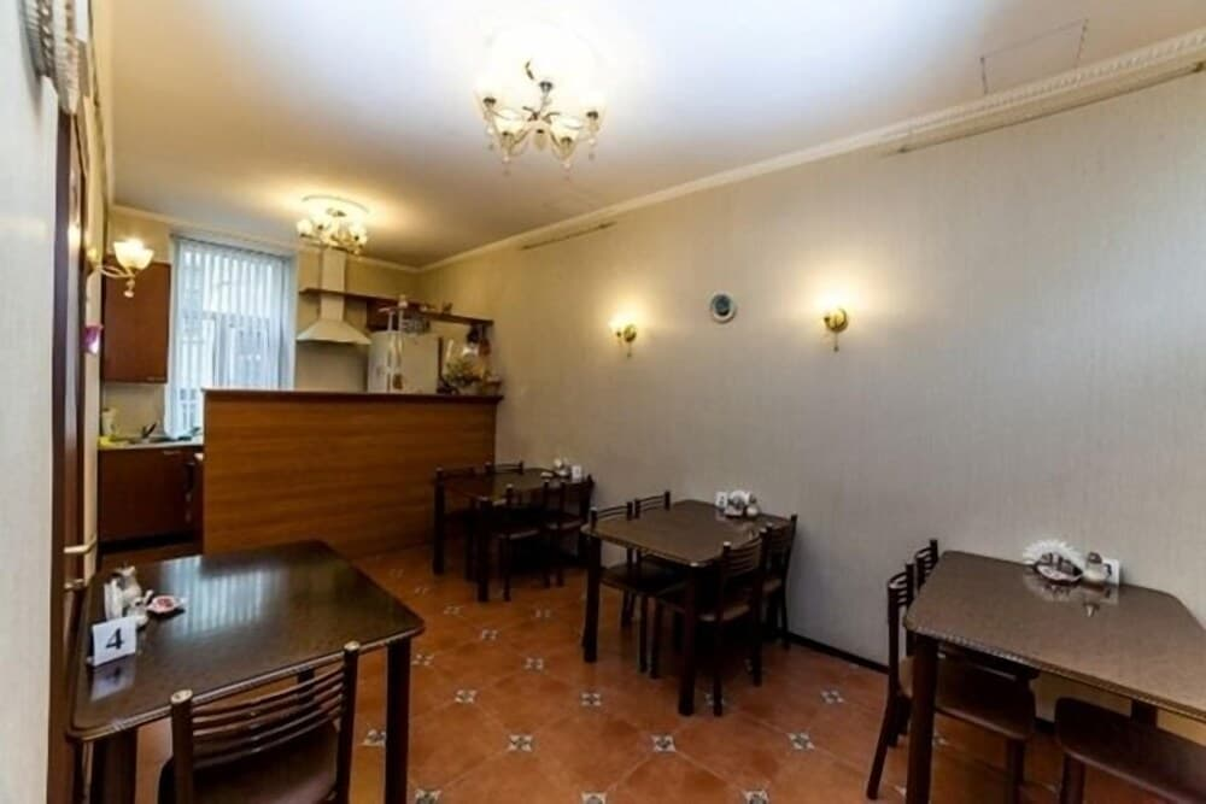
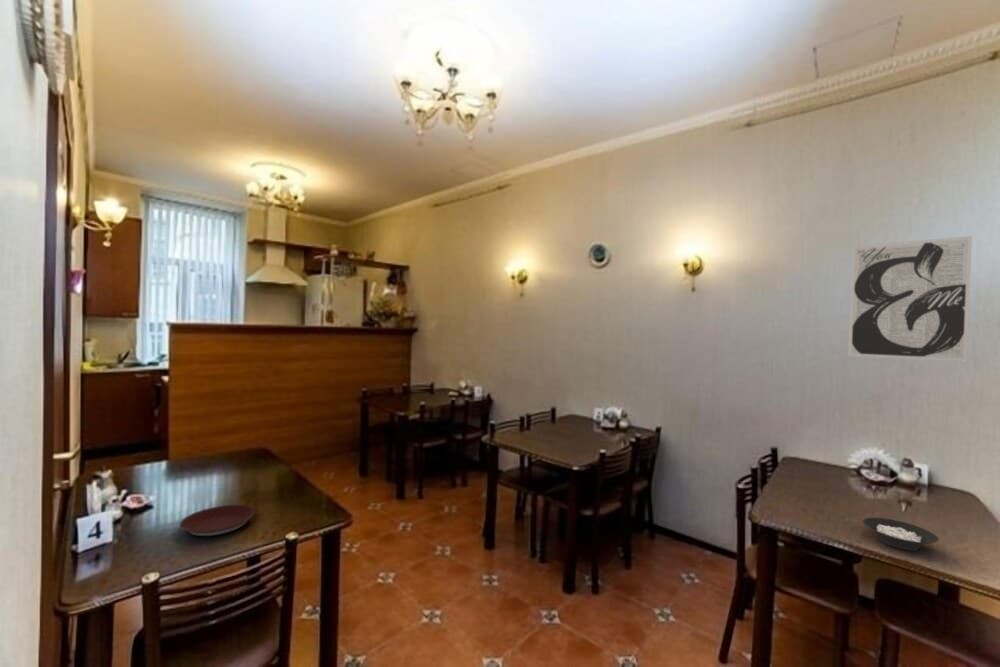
+ cereal bowl [862,516,940,552]
+ wall art [847,235,973,363]
+ plate [179,504,256,537]
